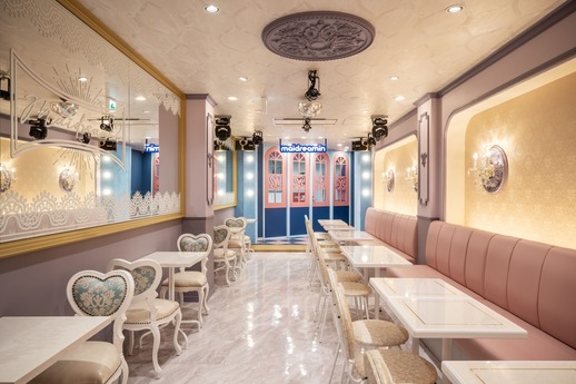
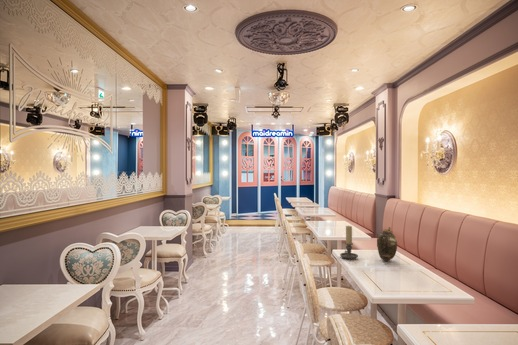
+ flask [376,226,398,262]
+ candle holder [339,225,359,260]
